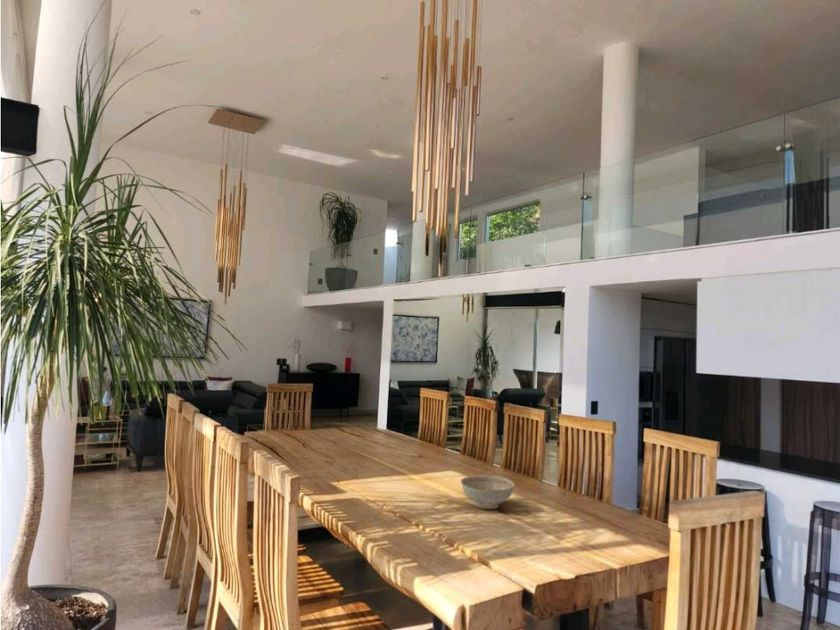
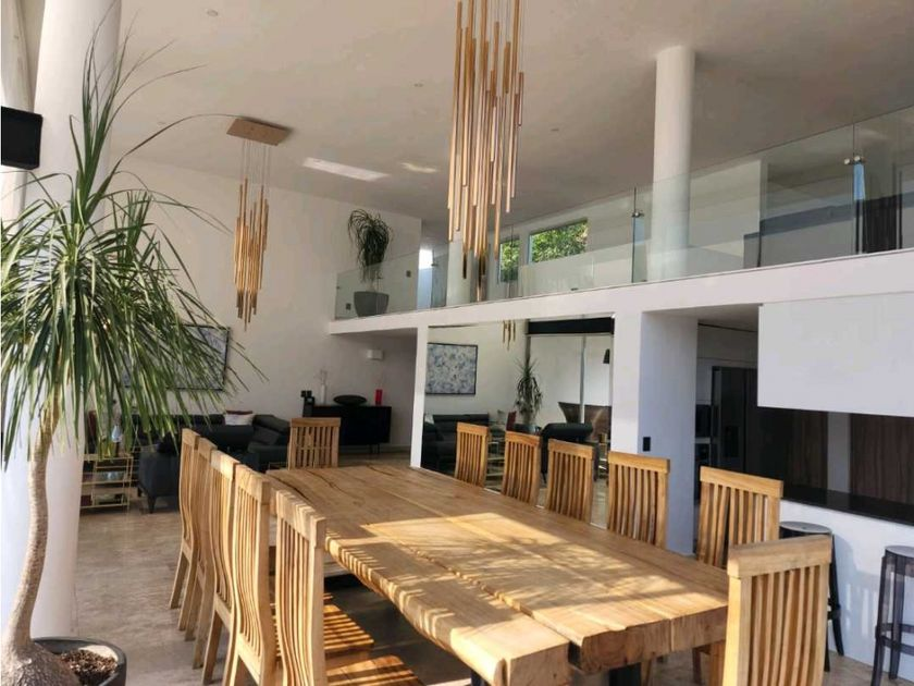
- decorative bowl [460,474,516,510]
